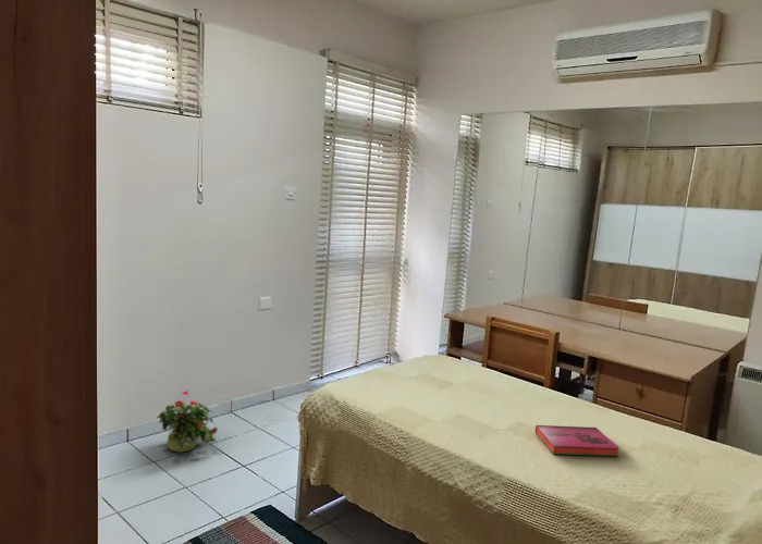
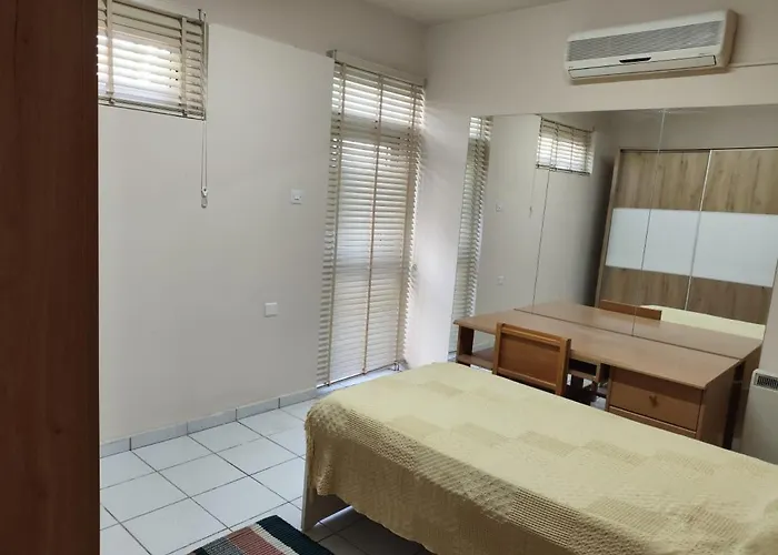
- potted plant [156,391,219,454]
- hardback book [534,424,620,457]
